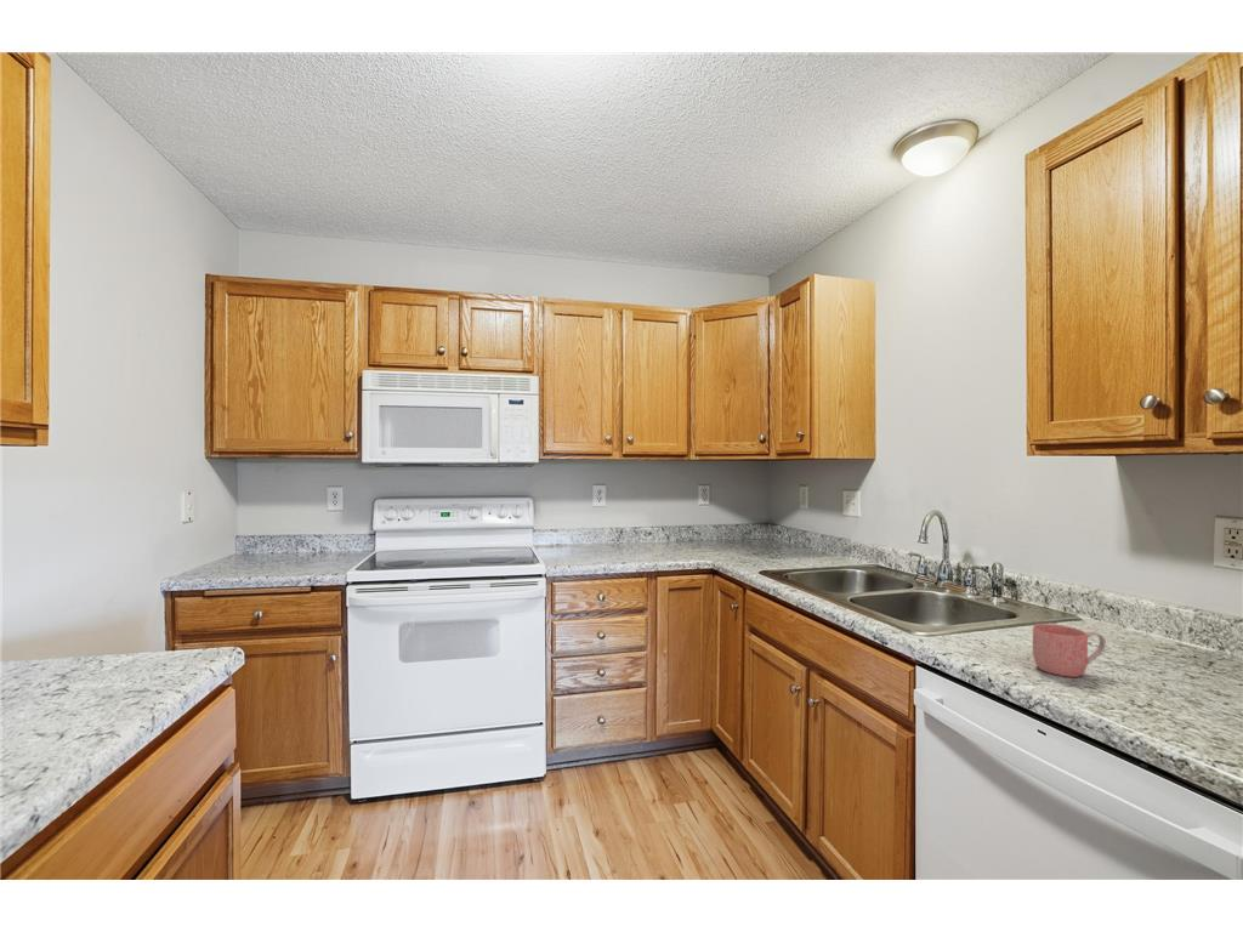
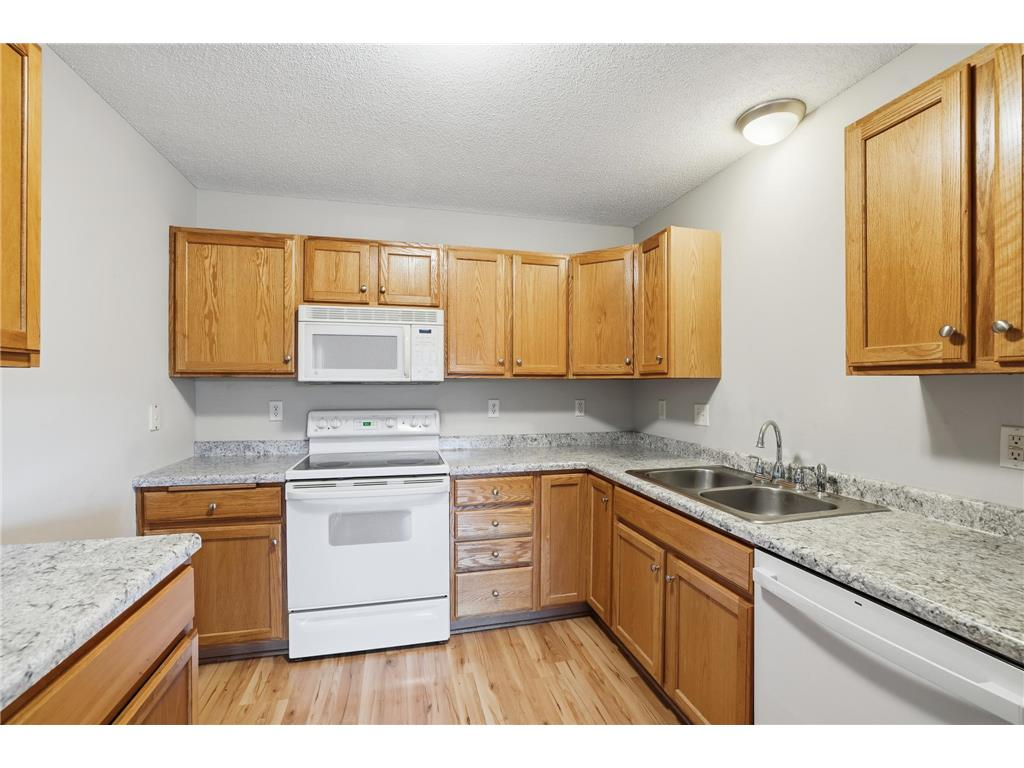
- mug [1032,623,1107,678]
